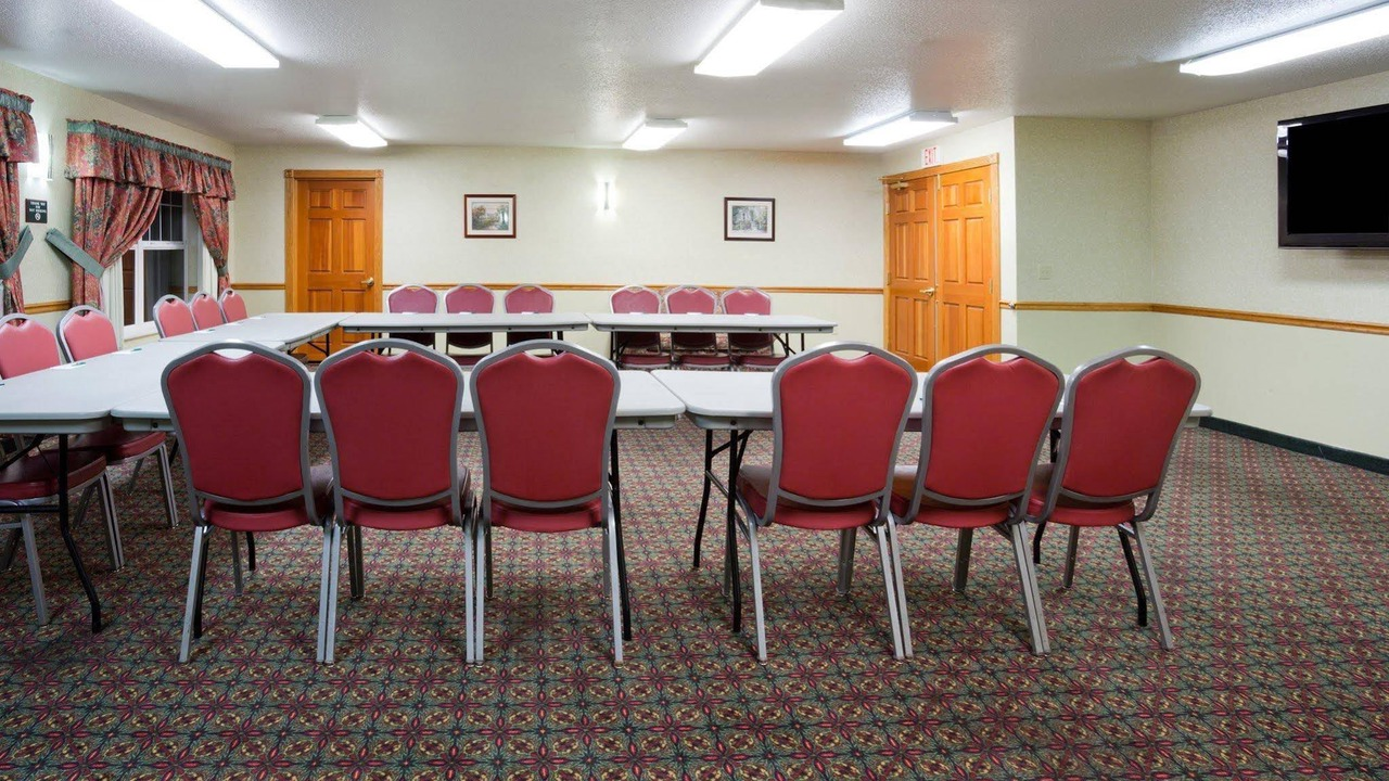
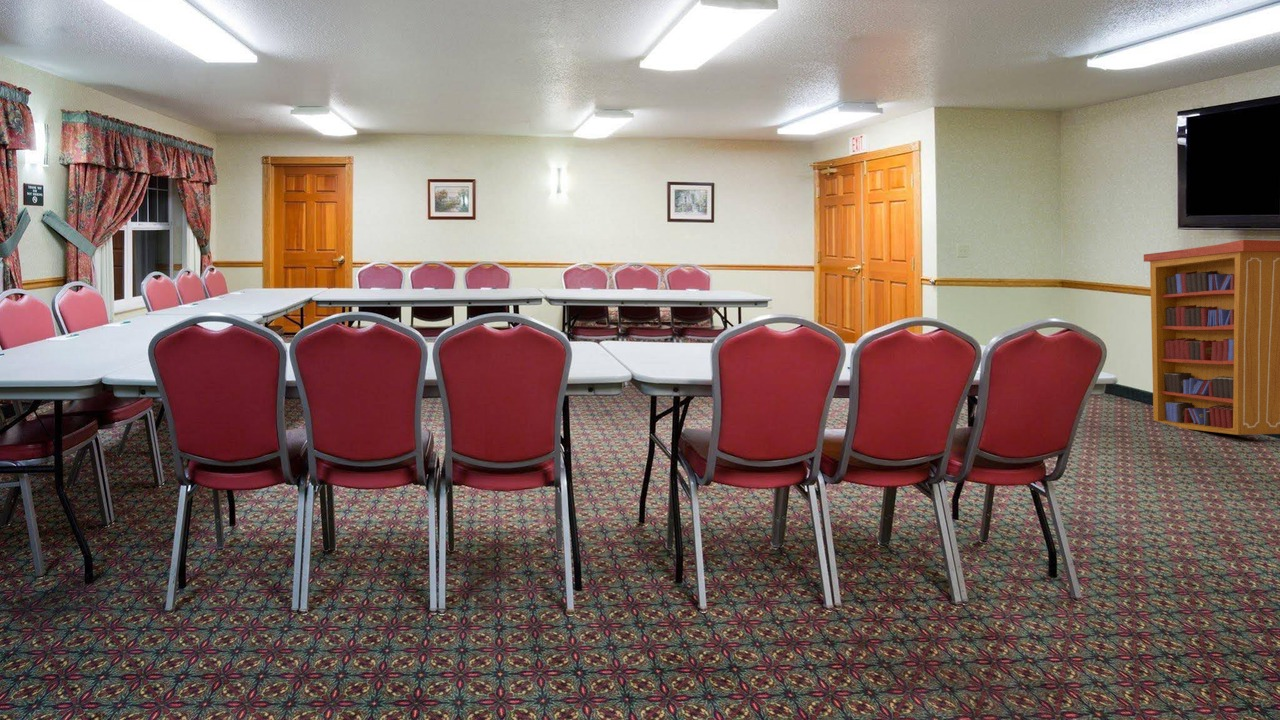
+ bookcase [1143,239,1280,436]
